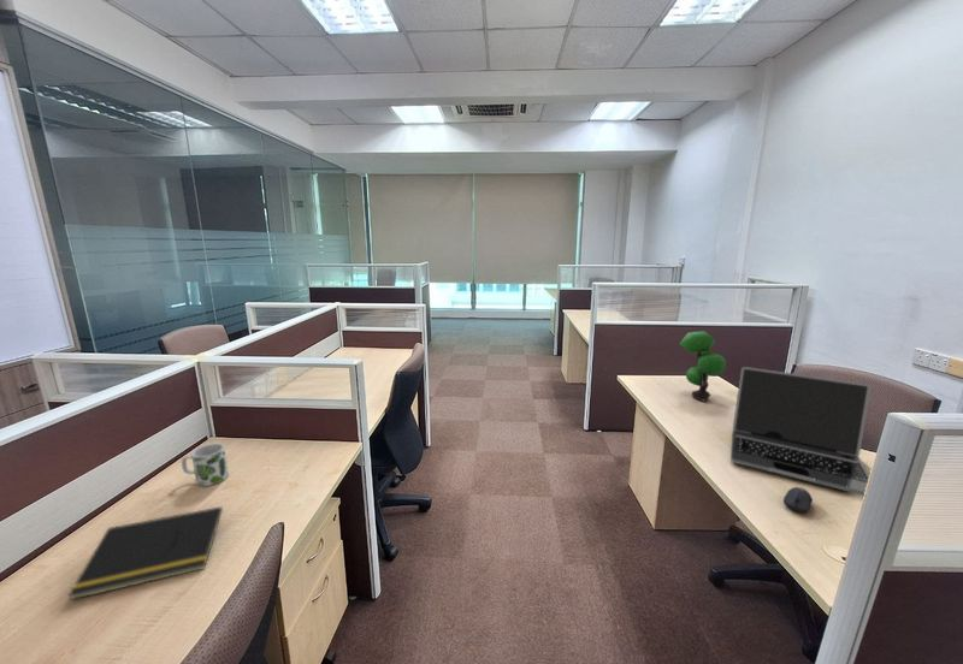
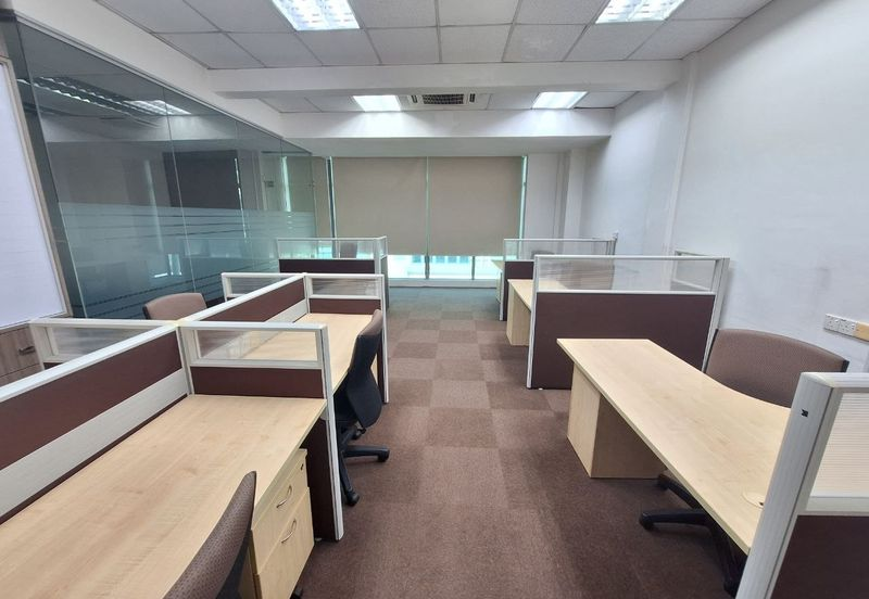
- plant [679,330,727,402]
- notepad [67,505,224,601]
- computer mouse [782,486,814,514]
- laptop [729,366,872,497]
- mug [181,443,230,487]
